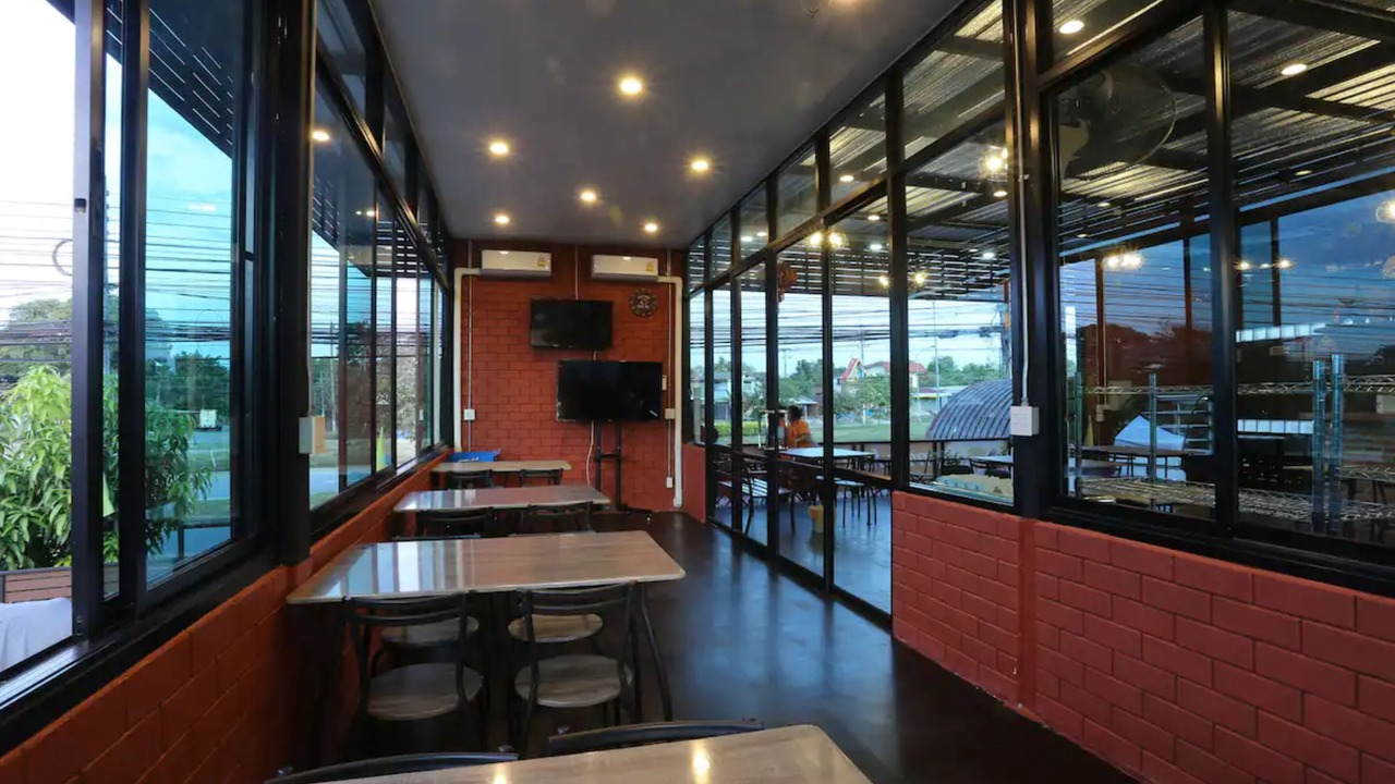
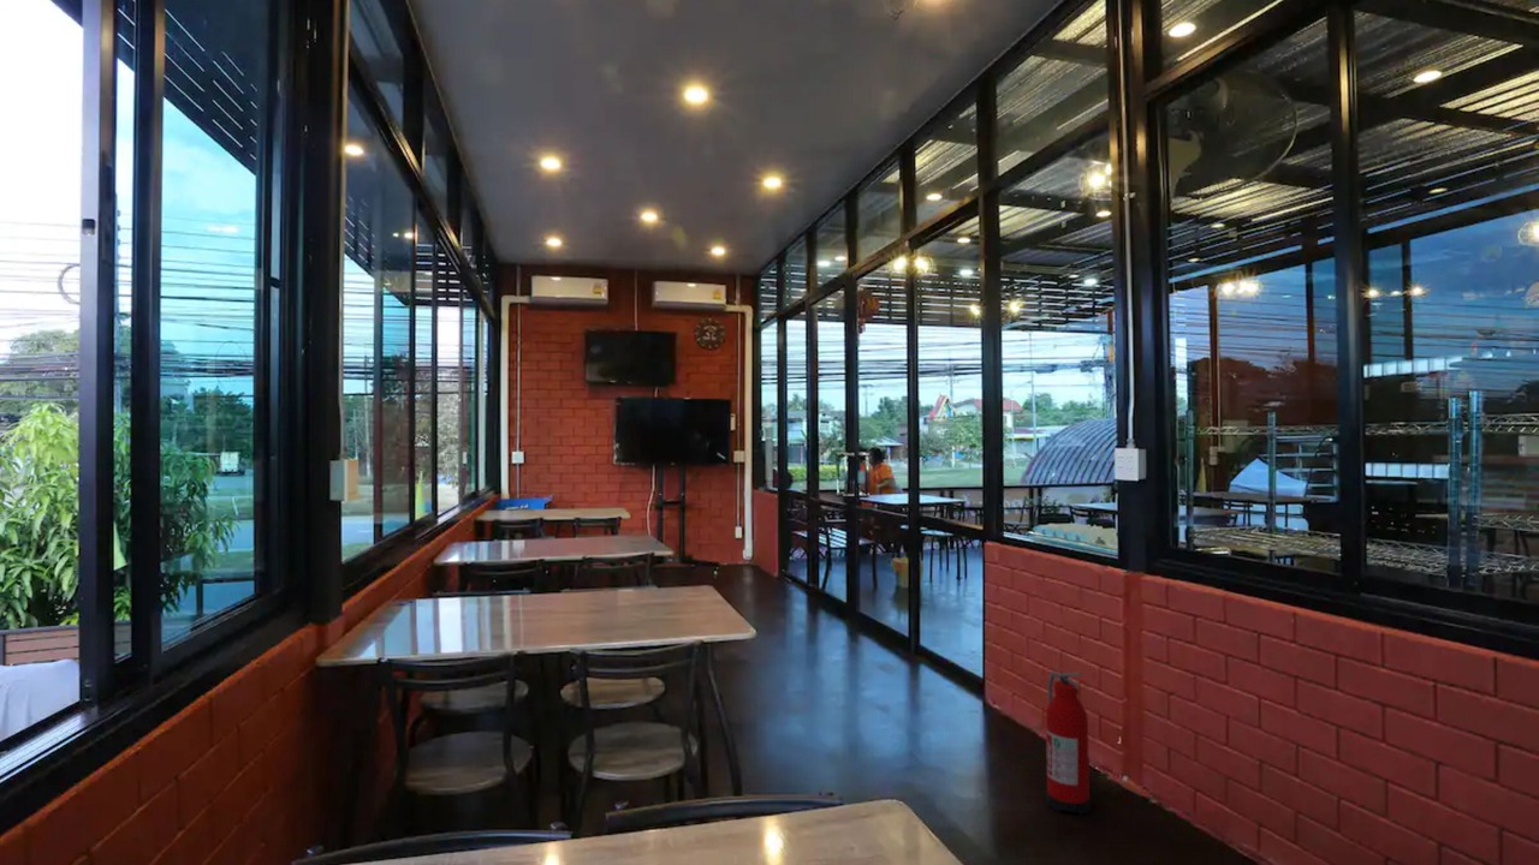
+ fire extinguisher [1045,670,1092,816]
